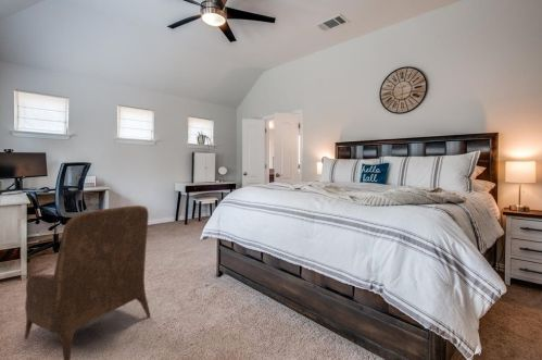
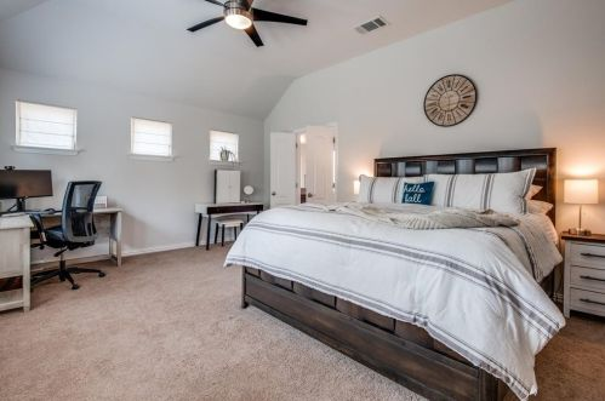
- armchair [23,204,151,360]
